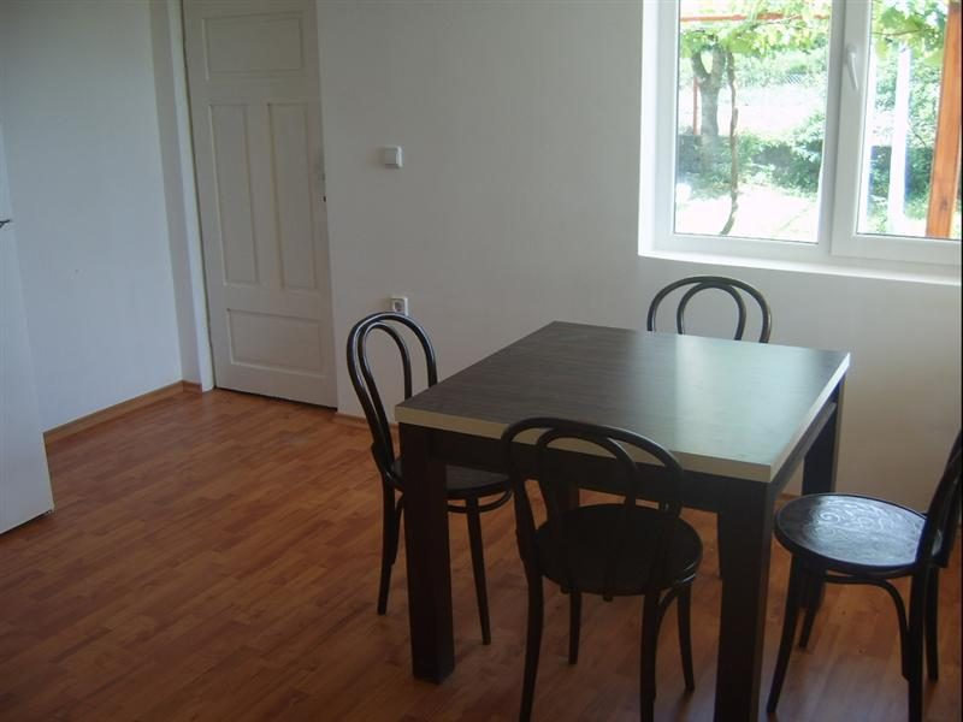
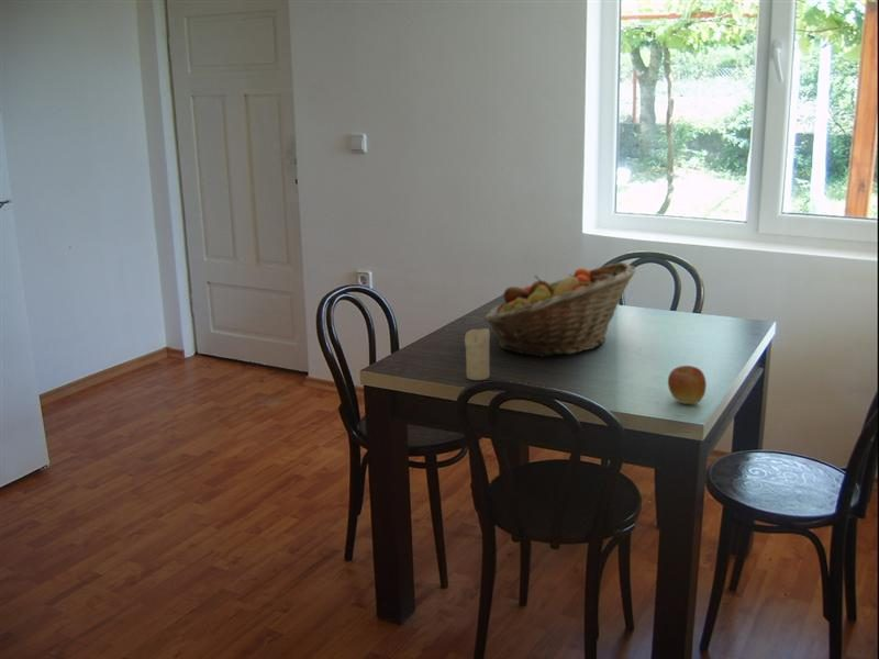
+ candle [464,327,491,381]
+ apple [667,365,708,405]
+ fruit basket [482,261,636,358]
